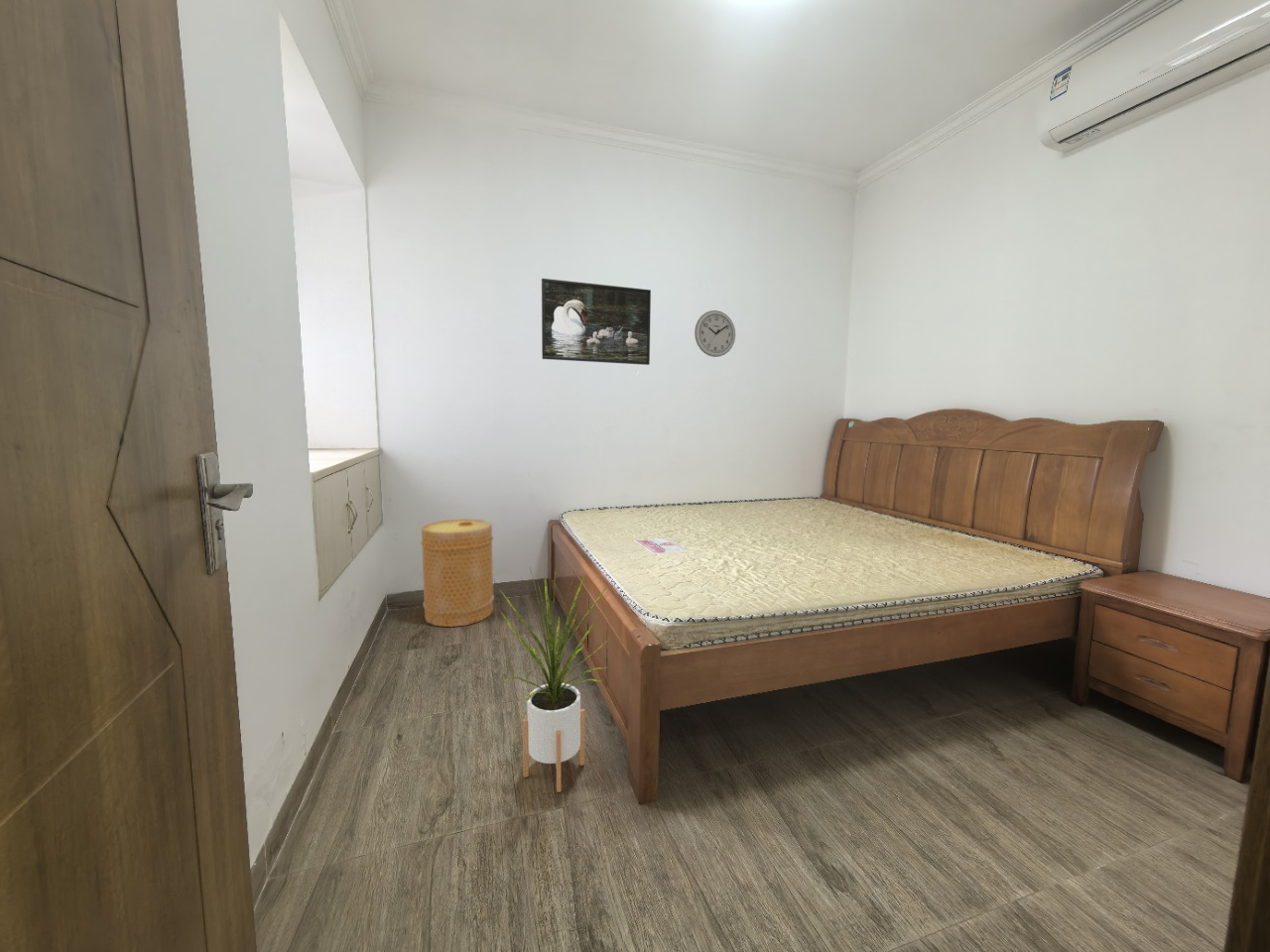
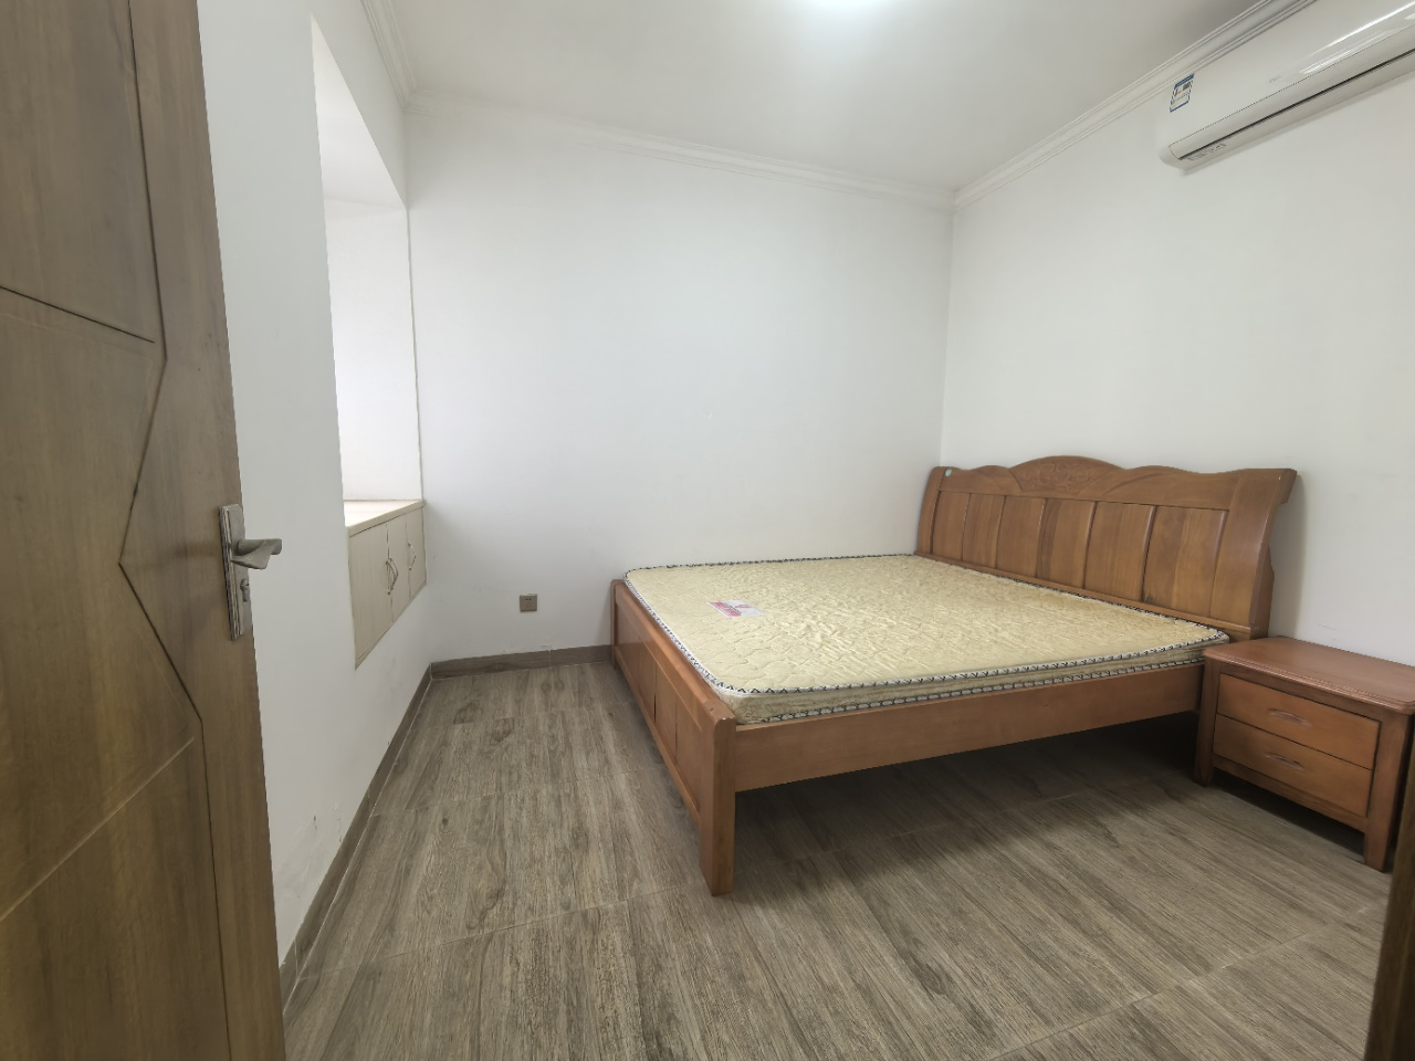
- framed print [541,278,652,366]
- wall clock [694,309,736,358]
- house plant [498,564,611,793]
- basket [420,518,495,628]
